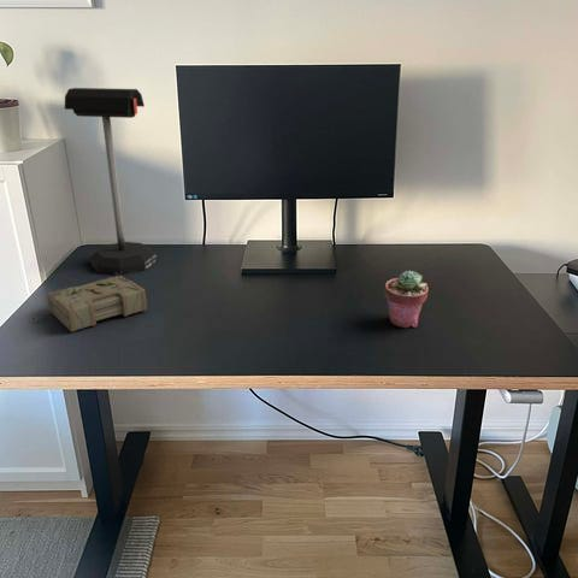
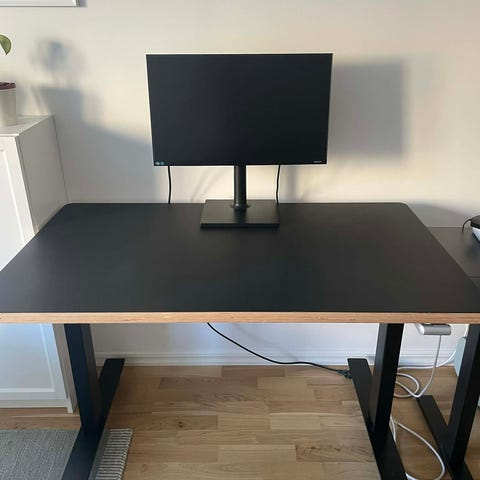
- potted succulent [384,270,429,329]
- mailbox [64,87,158,276]
- diary [31,275,148,334]
